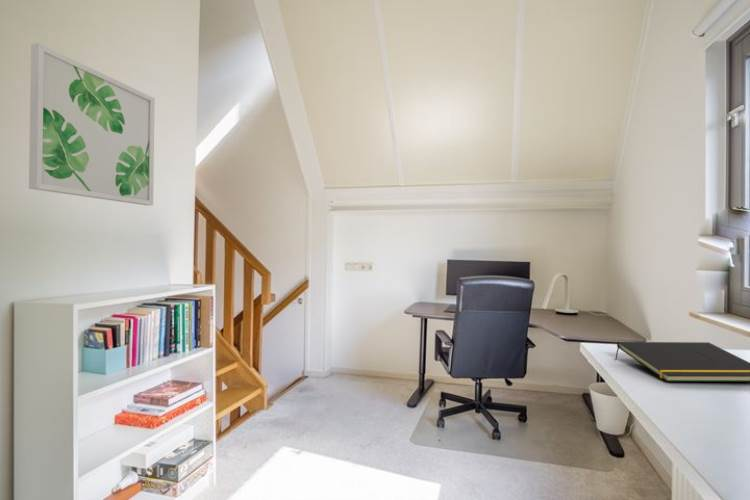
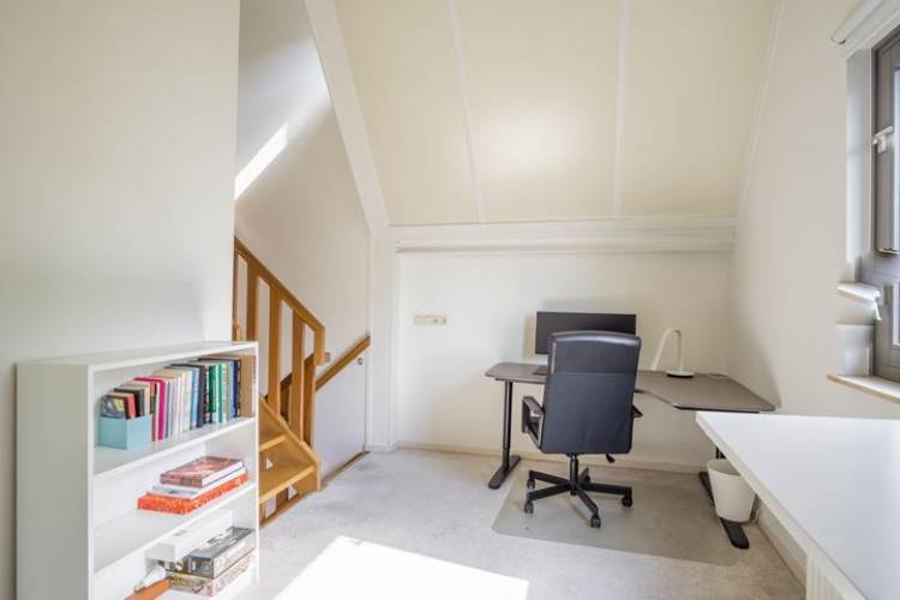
- wall art [28,42,156,206]
- notepad [615,341,750,383]
